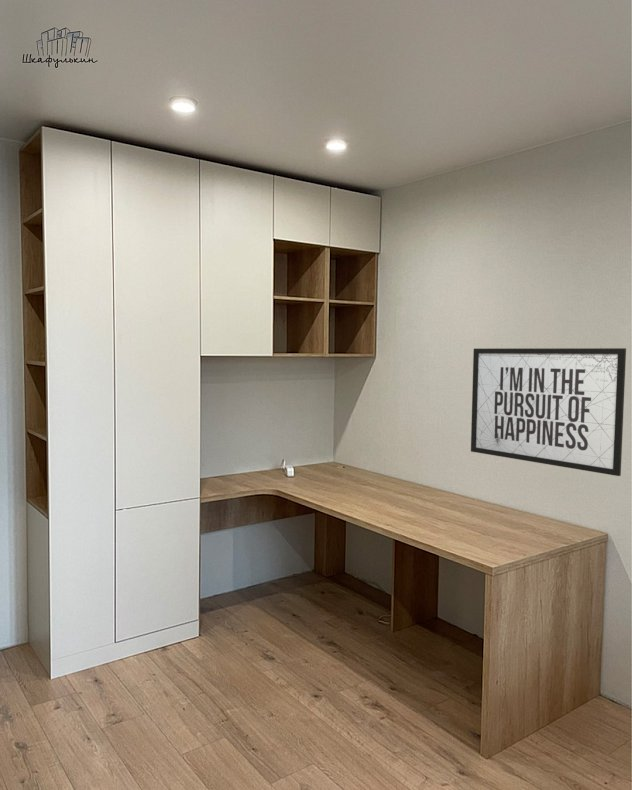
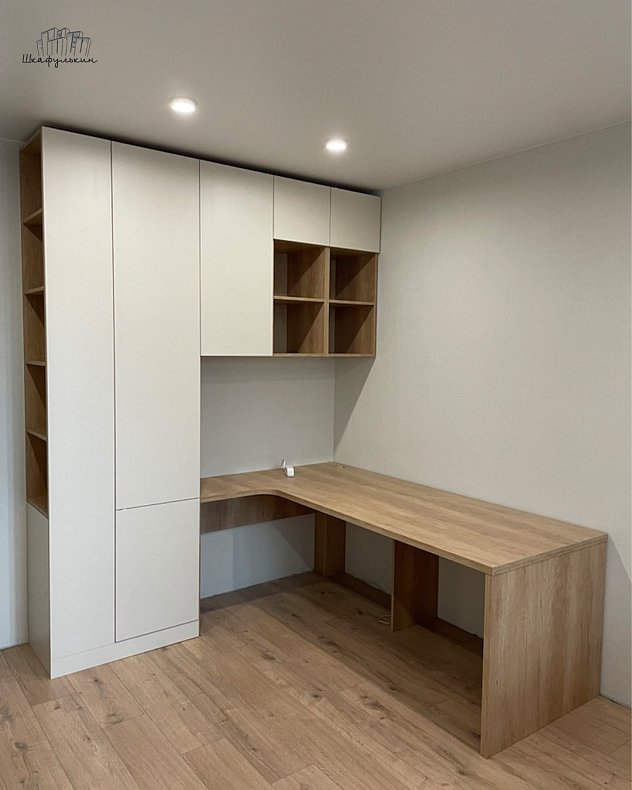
- mirror [470,347,627,477]
